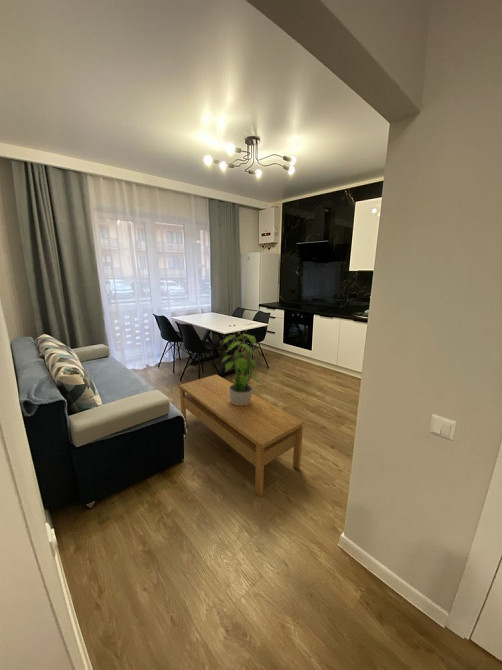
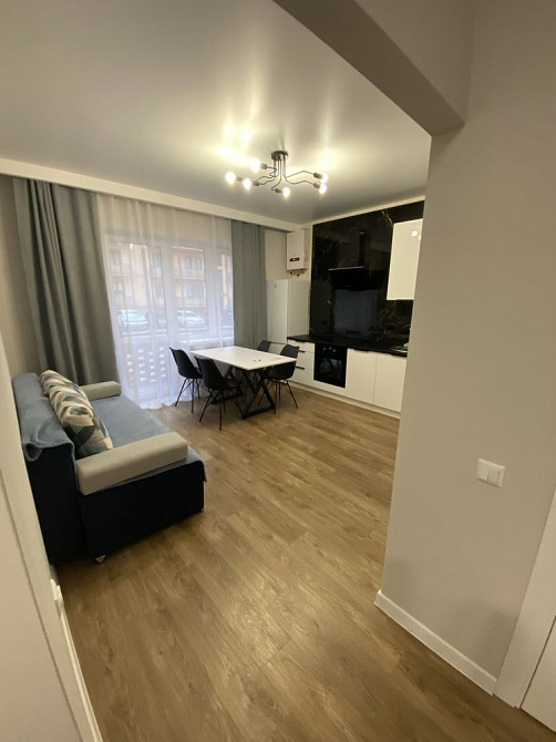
- potted plant [219,333,266,405]
- coffee table [178,374,305,497]
